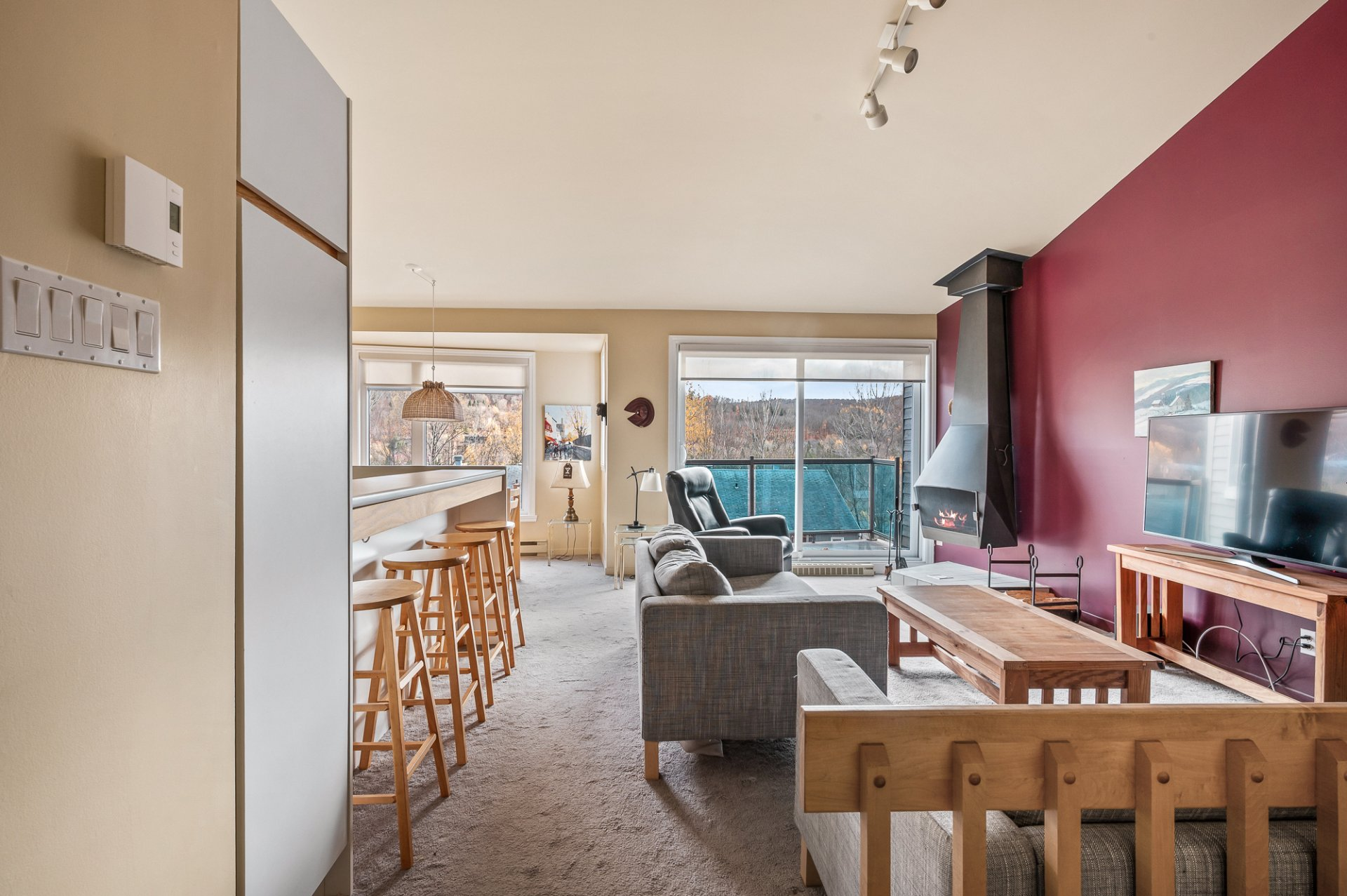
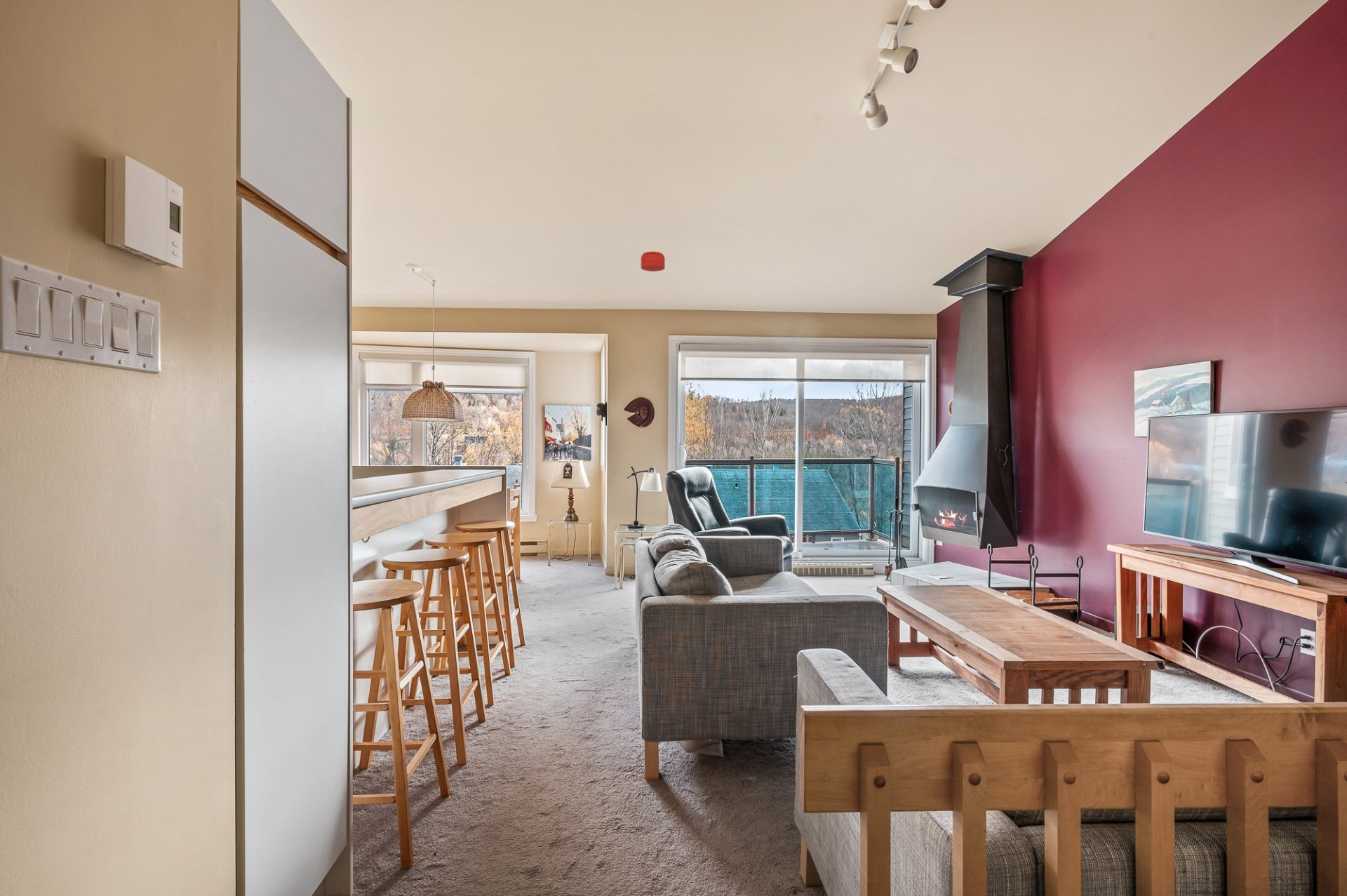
+ smoke detector [641,250,666,272]
